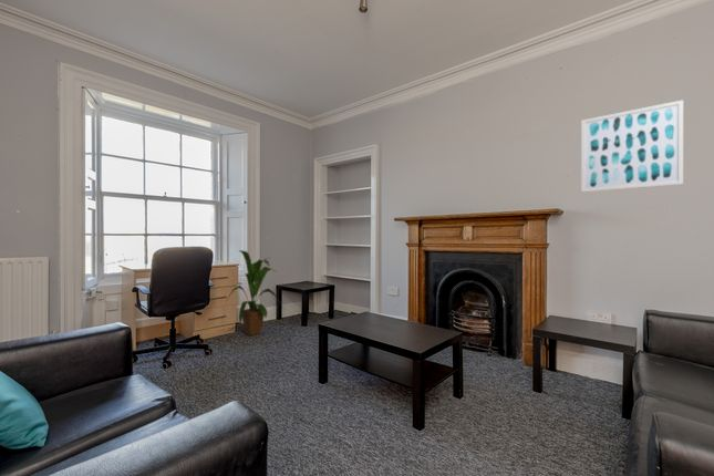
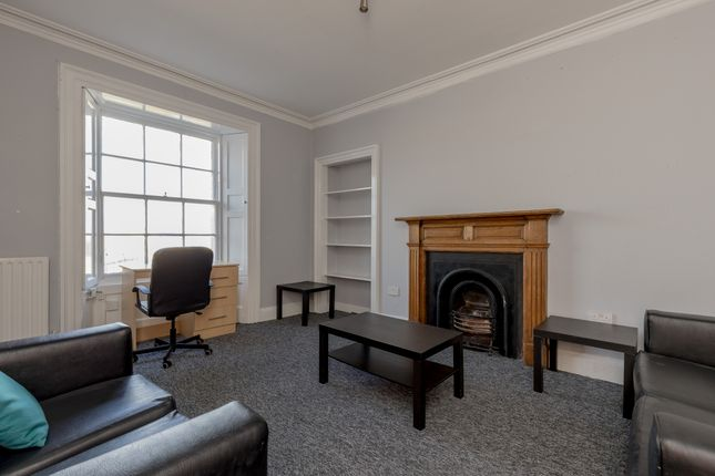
- house plant [225,249,284,337]
- wall art [580,99,684,193]
